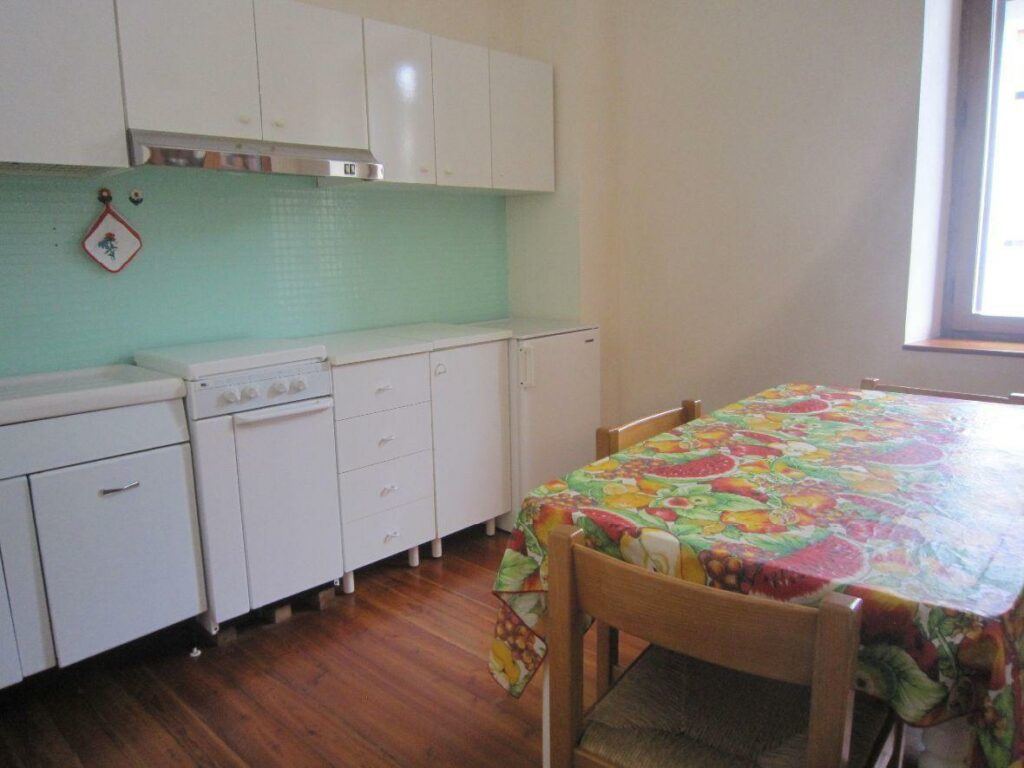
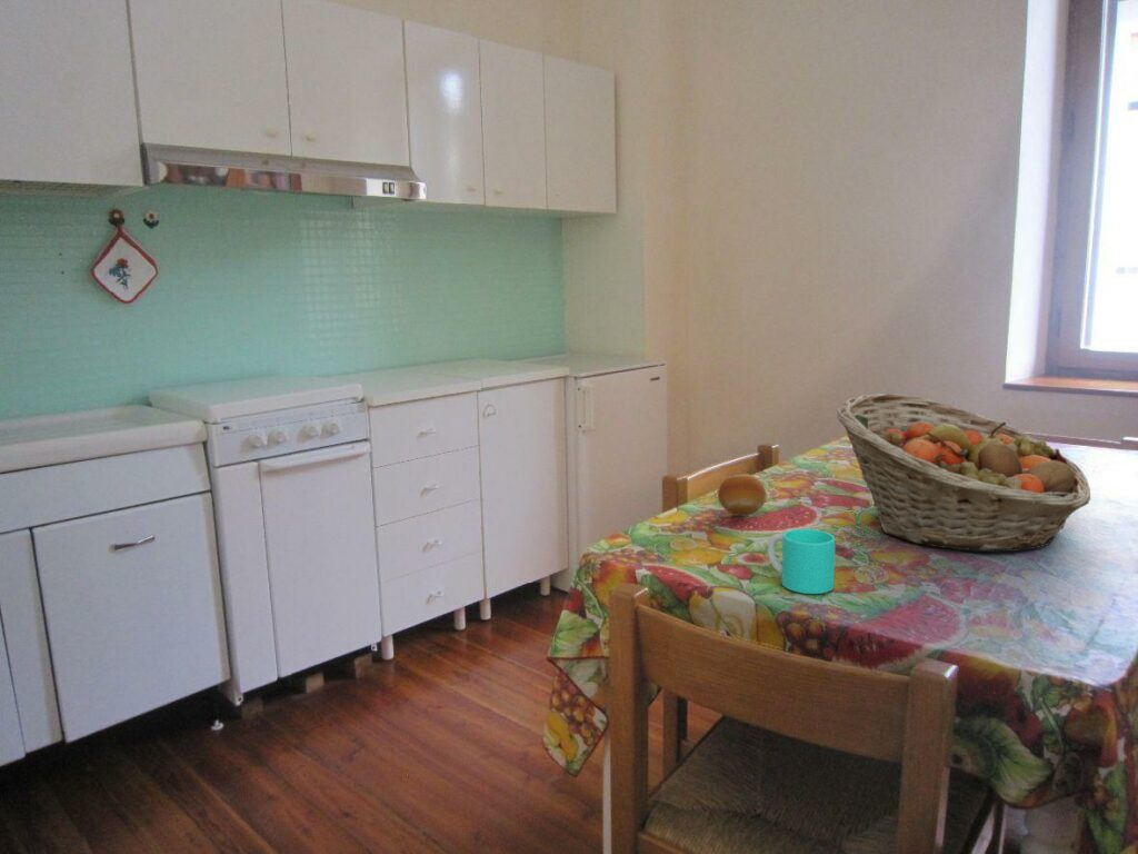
+ fruit basket [836,393,1091,553]
+ fruit [717,473,767,516]
+ cup [767,528,837,595]
